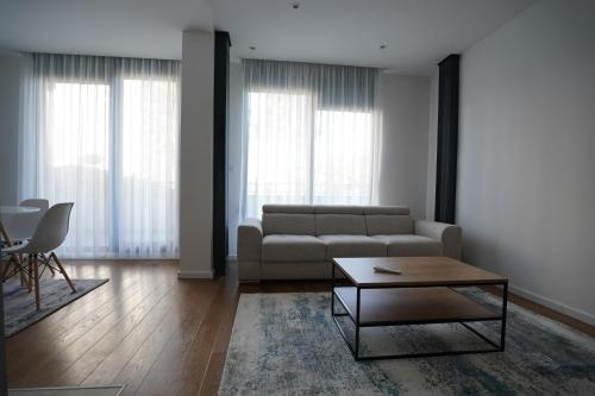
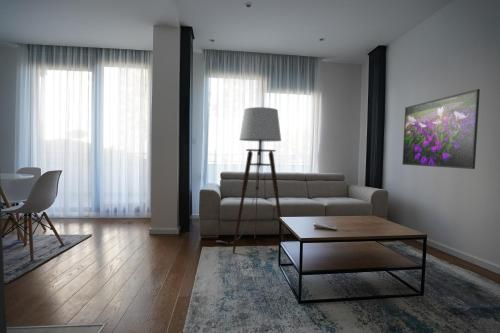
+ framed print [401,88,481,170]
+ floor lamp [215,106,285,254]
